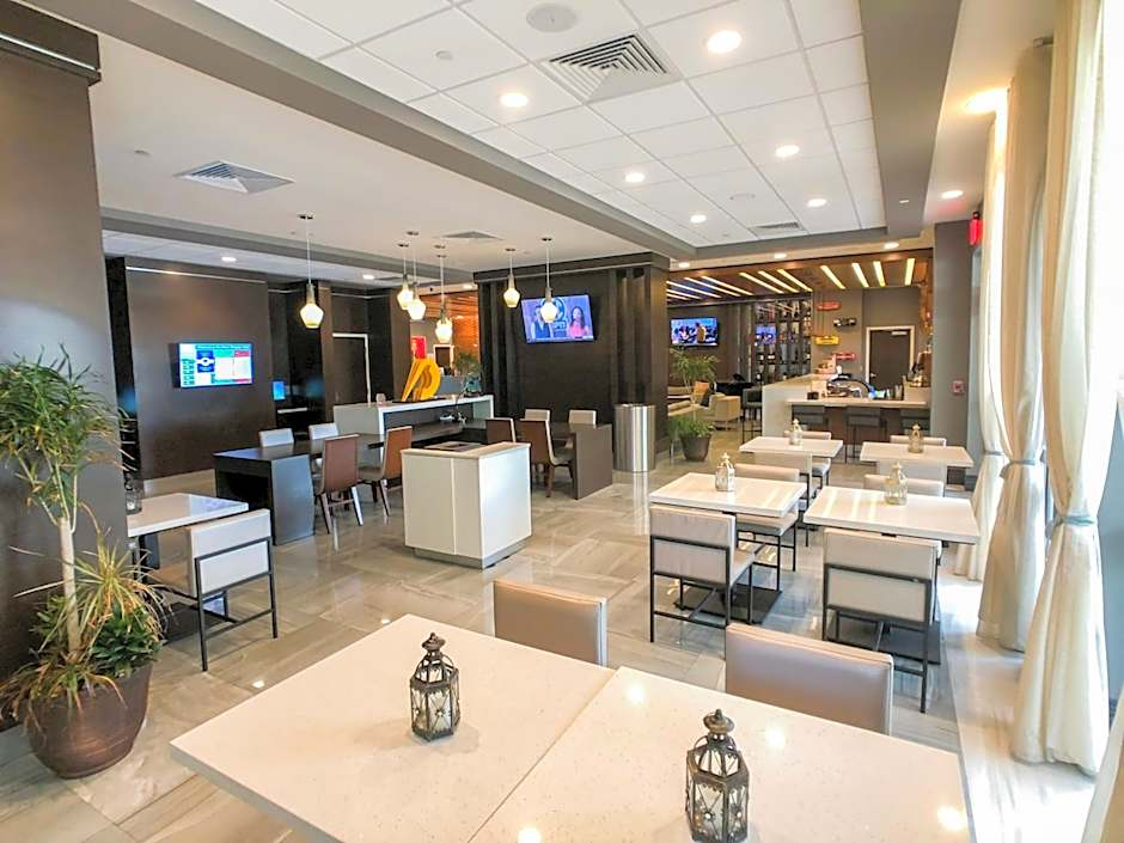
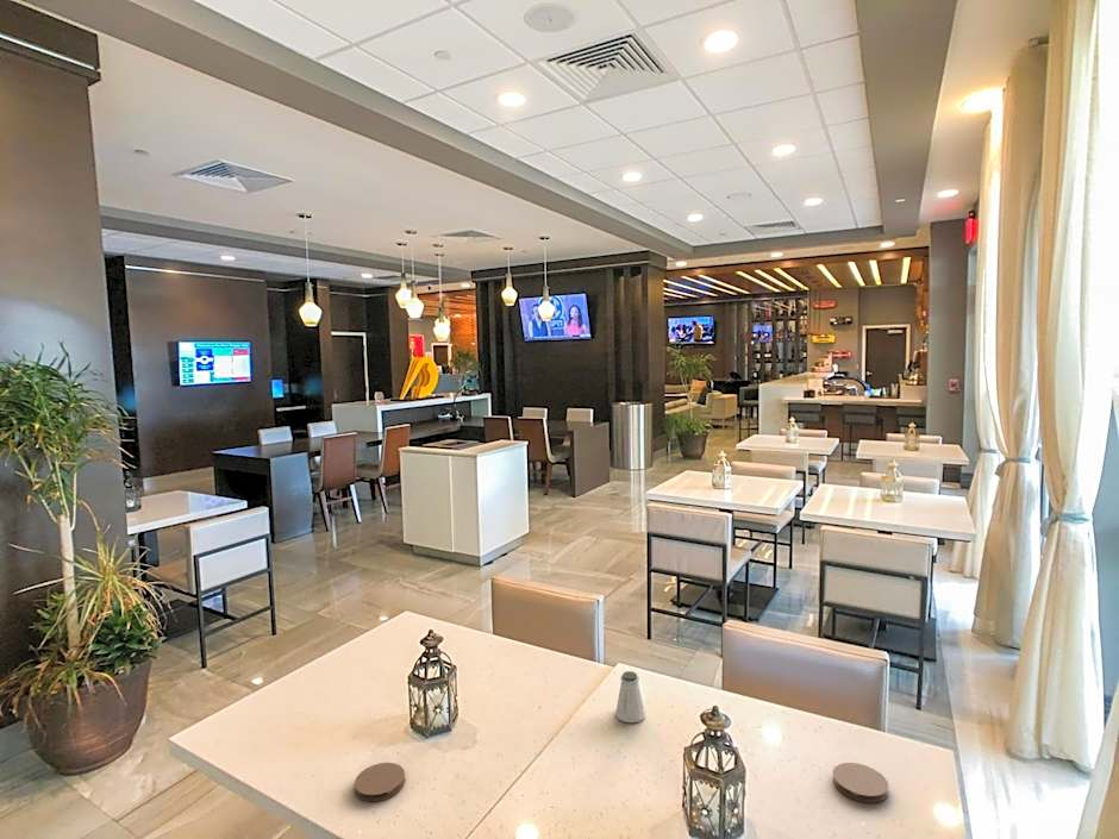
+ coaster [832,762,889,803]
+ coaster [354,762,406,802]
+ saltshaker [614,670,646,724]
